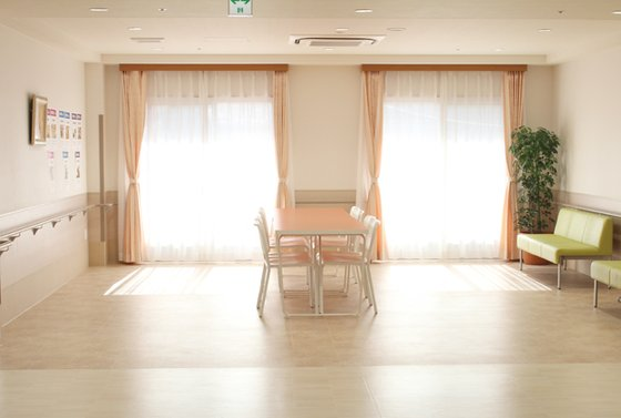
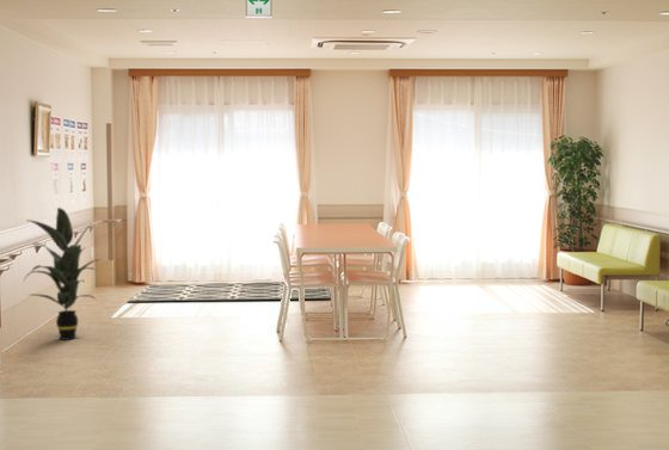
+ rug [127,281,332,302]
+ indoor plant [22,206,102,341]
